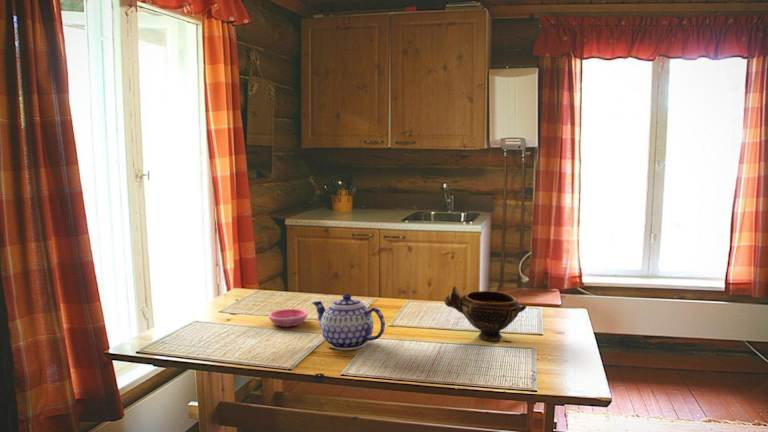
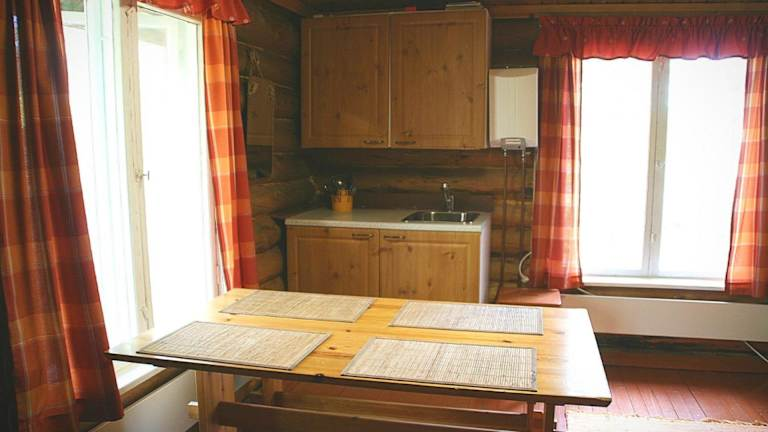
- ceramic bowl [443,285,527,342]
- teapot [311,293,386,351]
- saucer [268,308,309,328]
